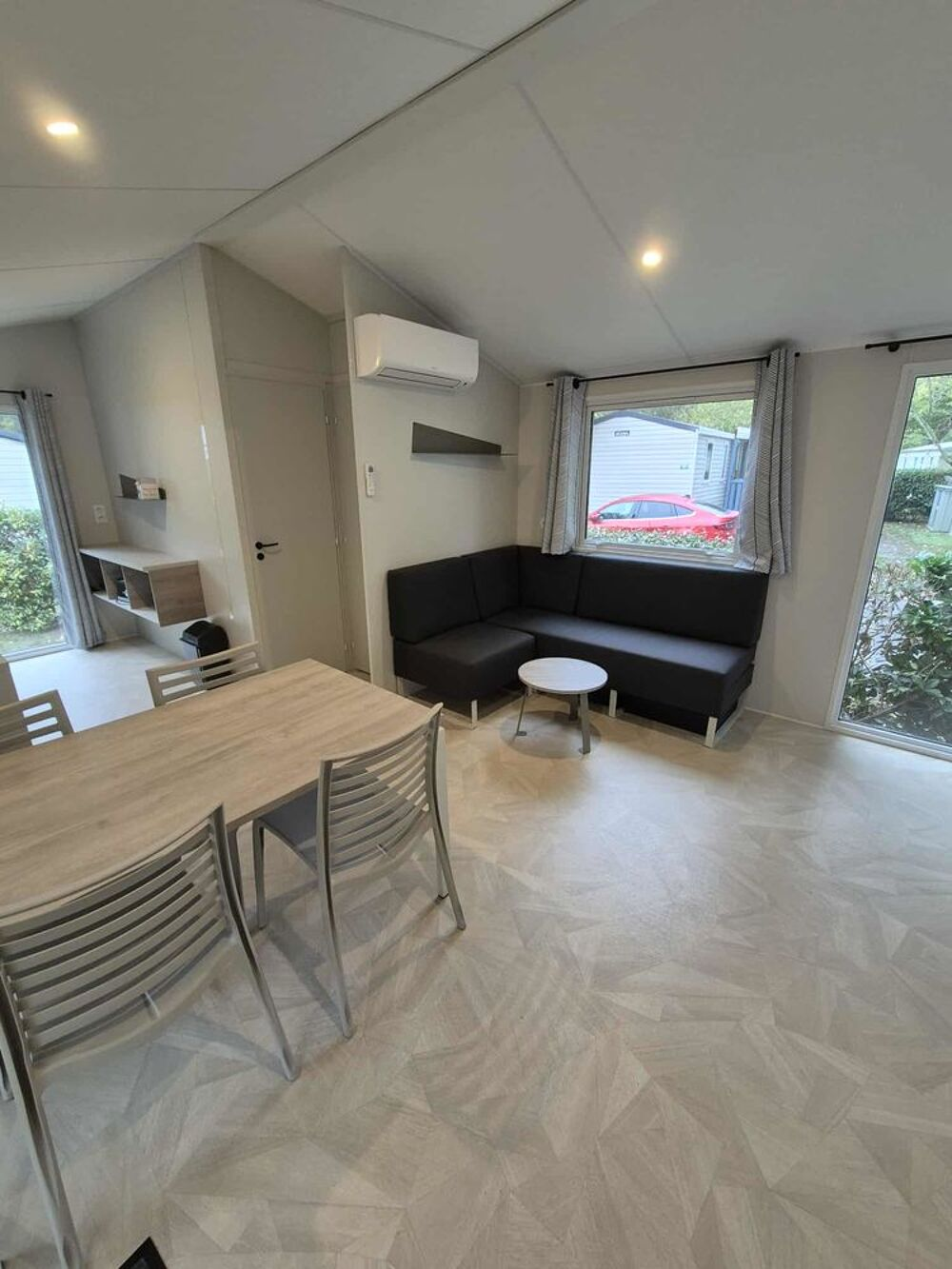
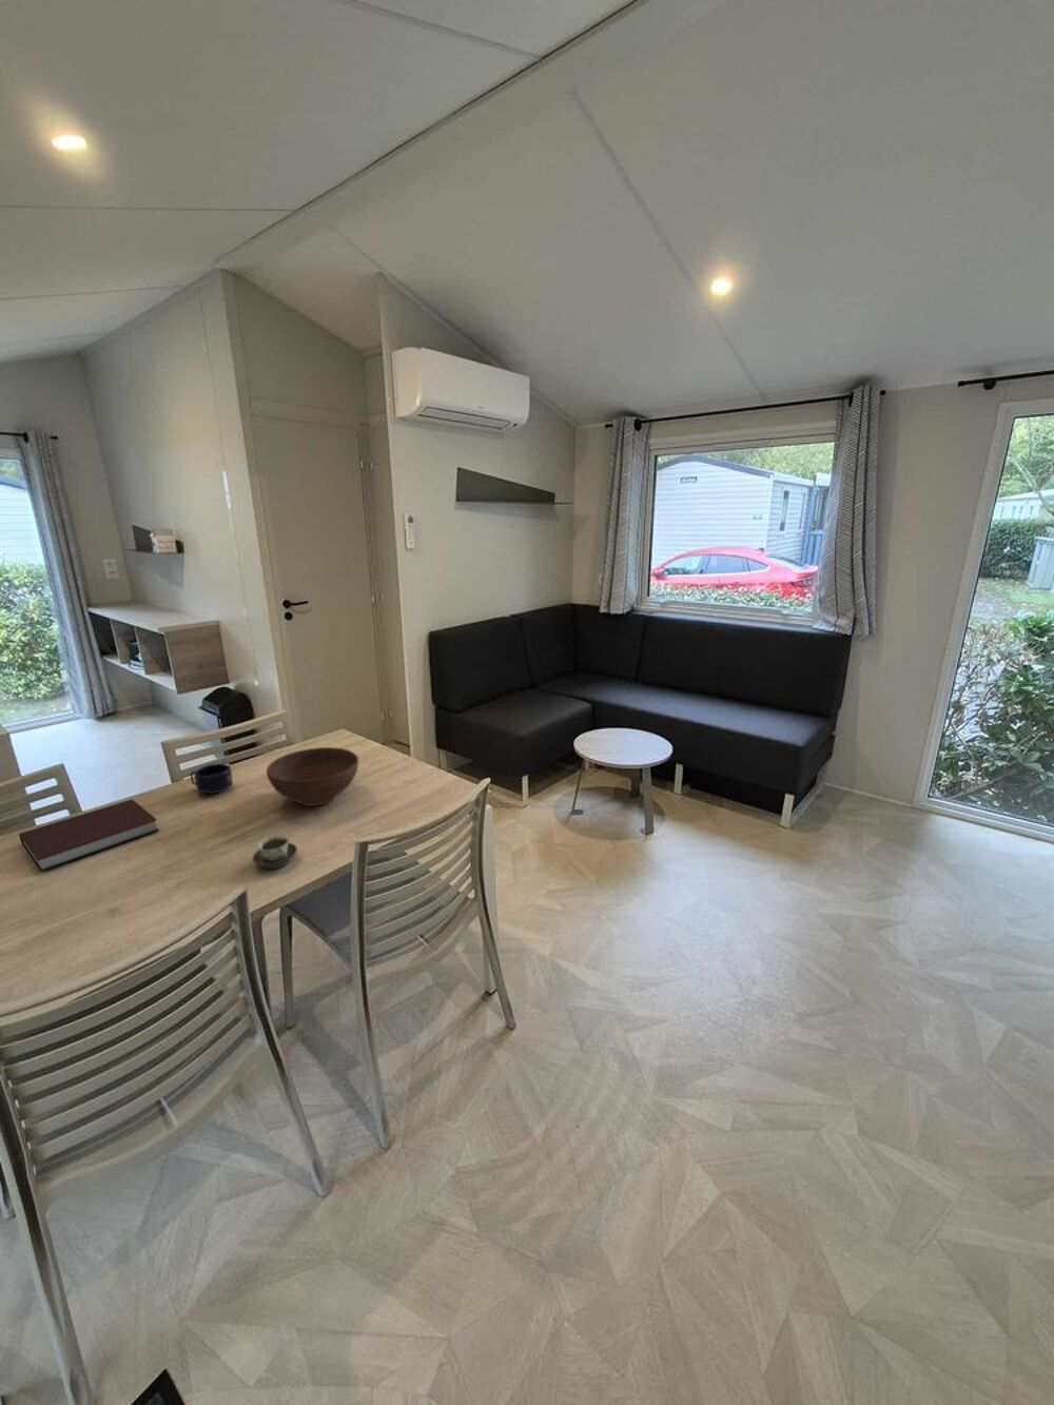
+ mug [188,763,234,795]
+ cup [252,835,298,869]
+ bowl [266,746,360,807]
+ notebook [18,798,161,872]
